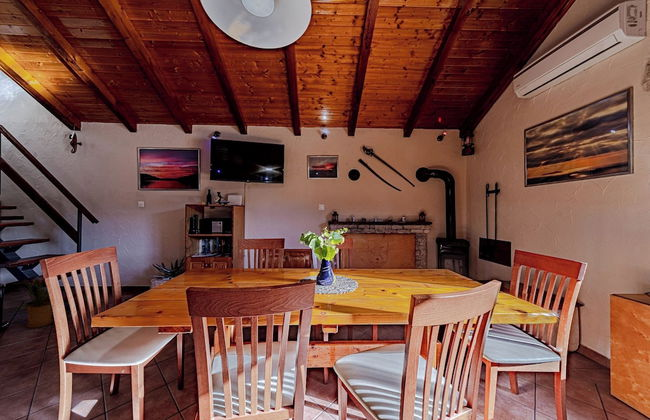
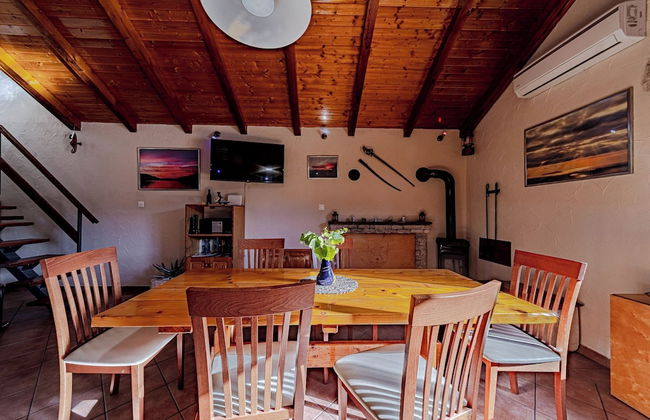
- house plant [19,275,53,329]
